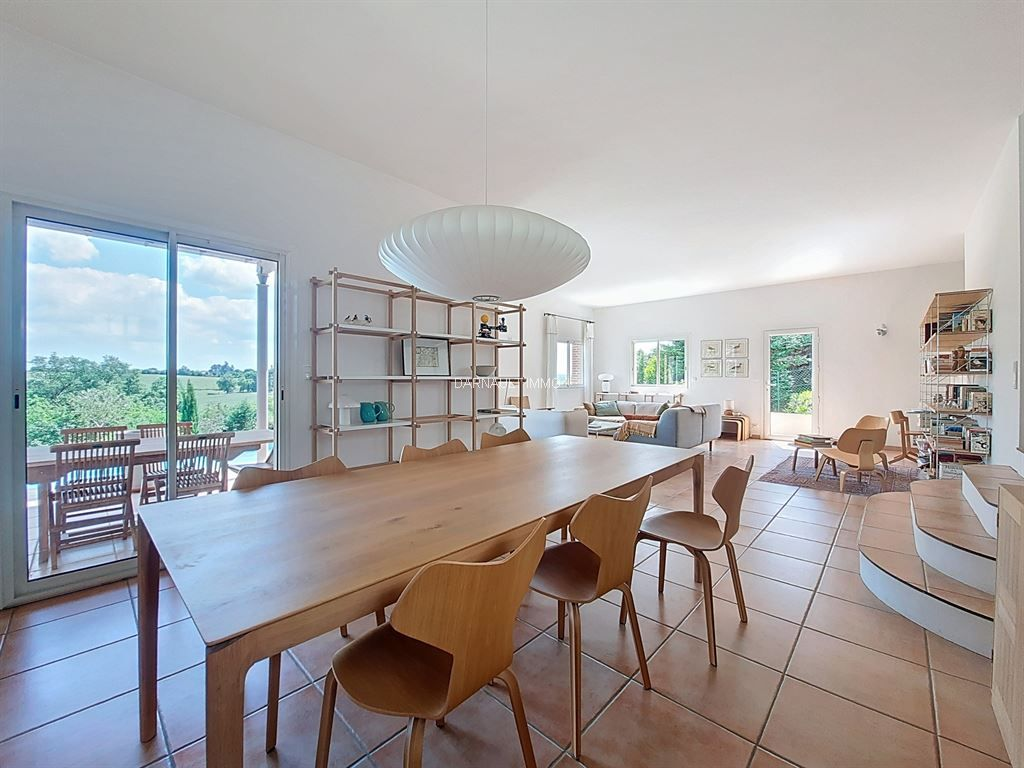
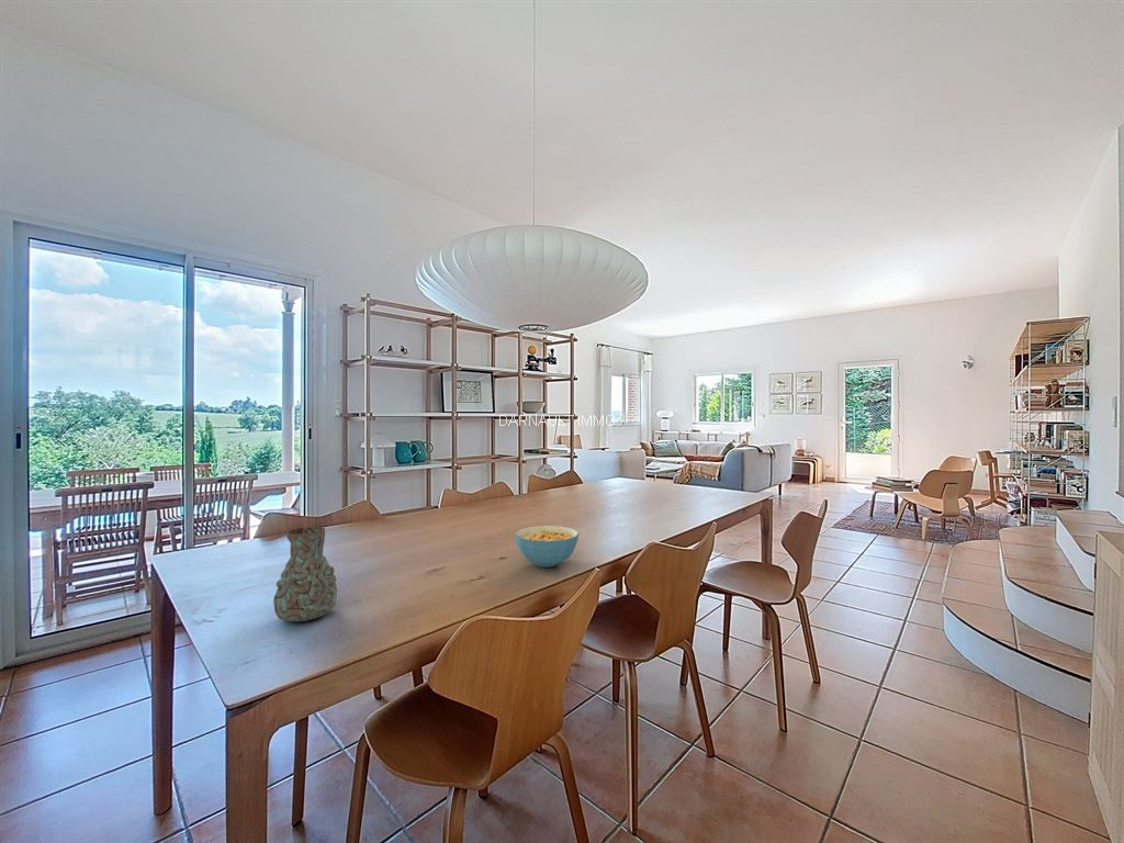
+ cereal bowl [514,525,580,569]
+ decorative vase [272,526,338,622]
